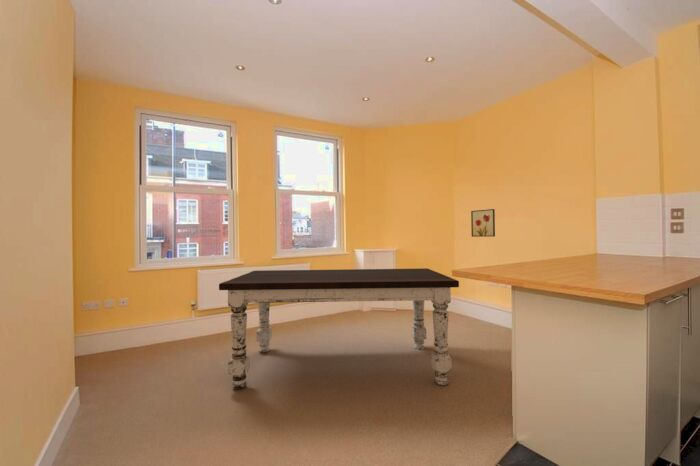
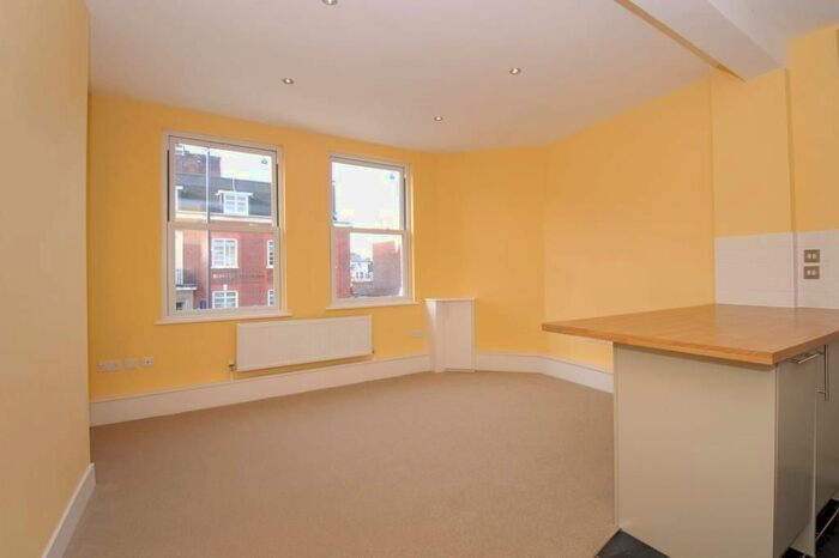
- wall art [470,208,496,238]
- dining table [218,267,460,390]
